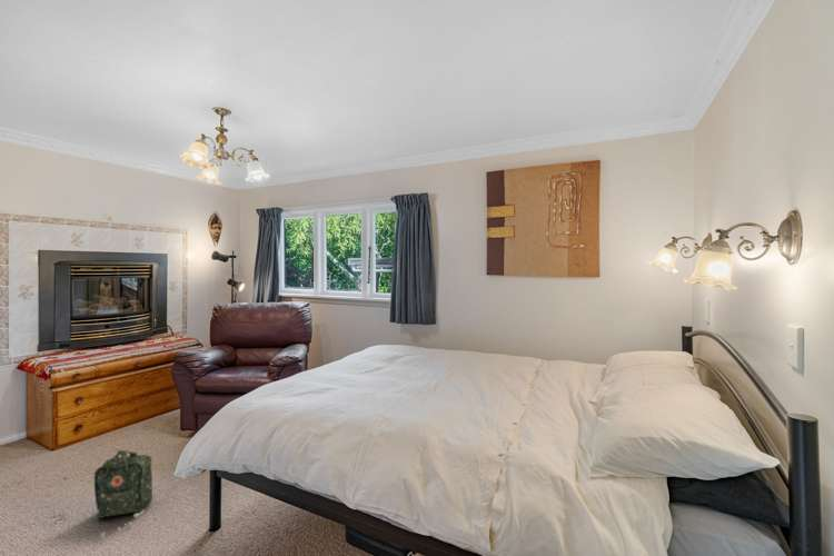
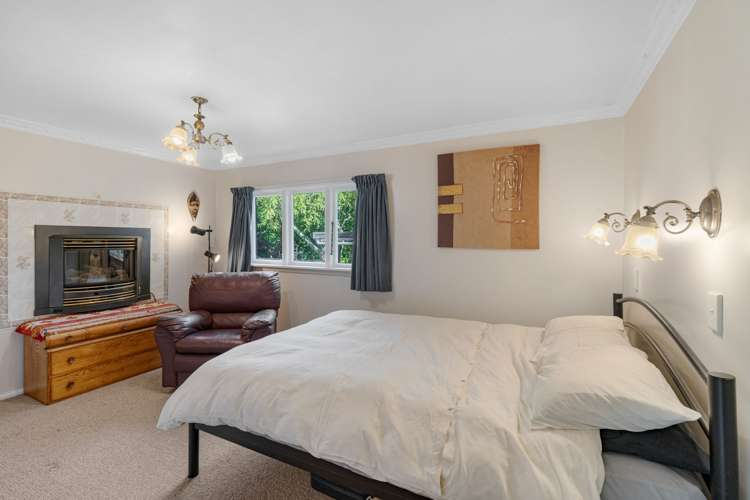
- backpack [93,449,178,543]
